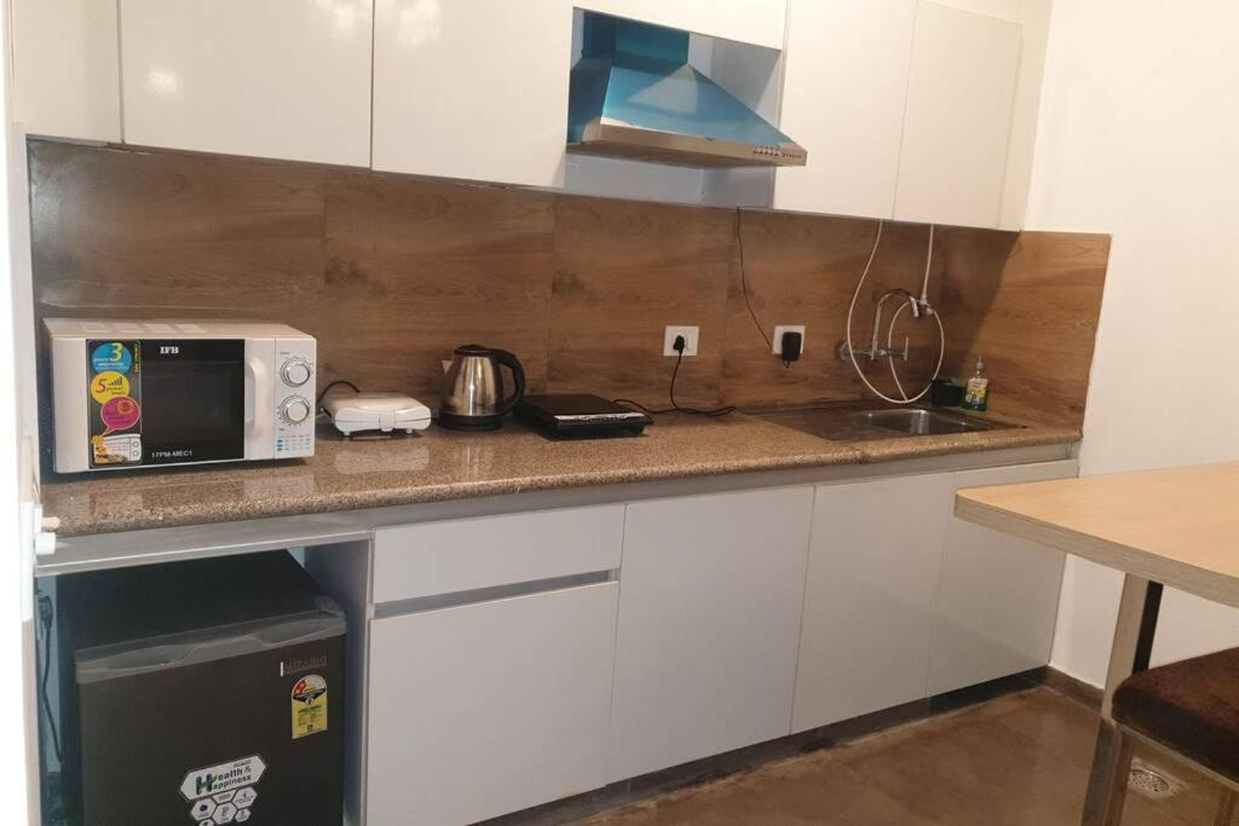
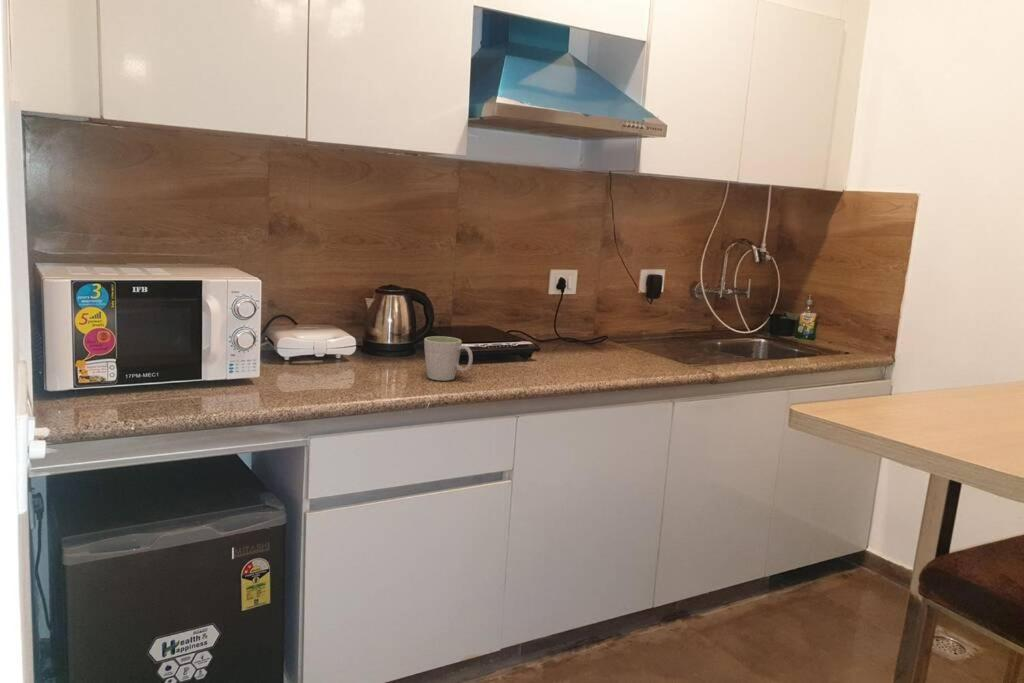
+ mug [423,335,474,382]
